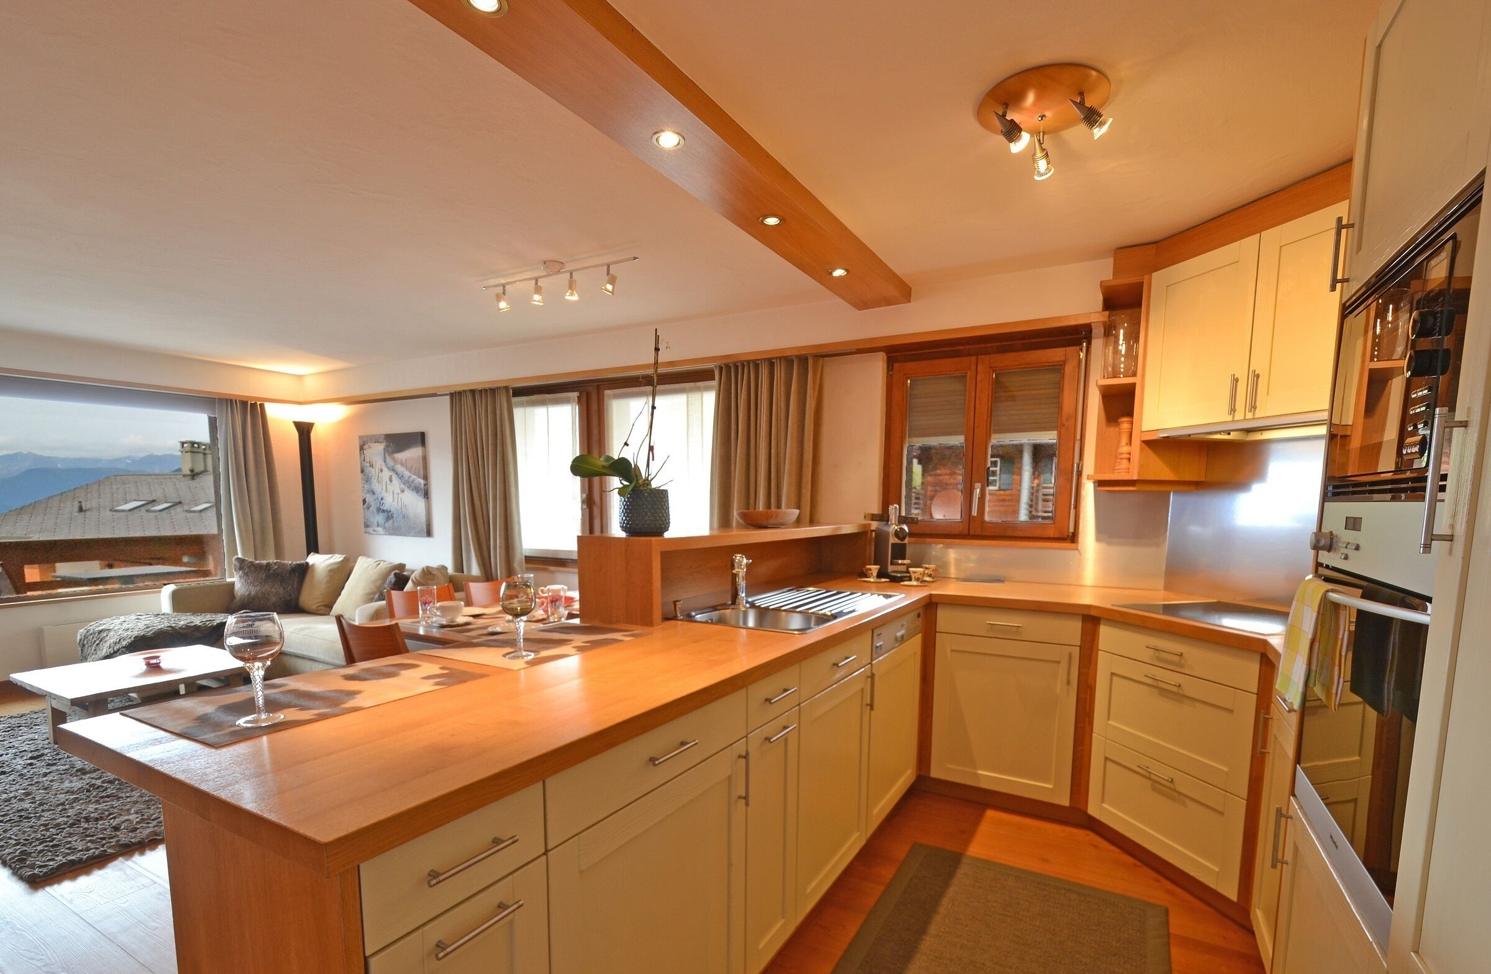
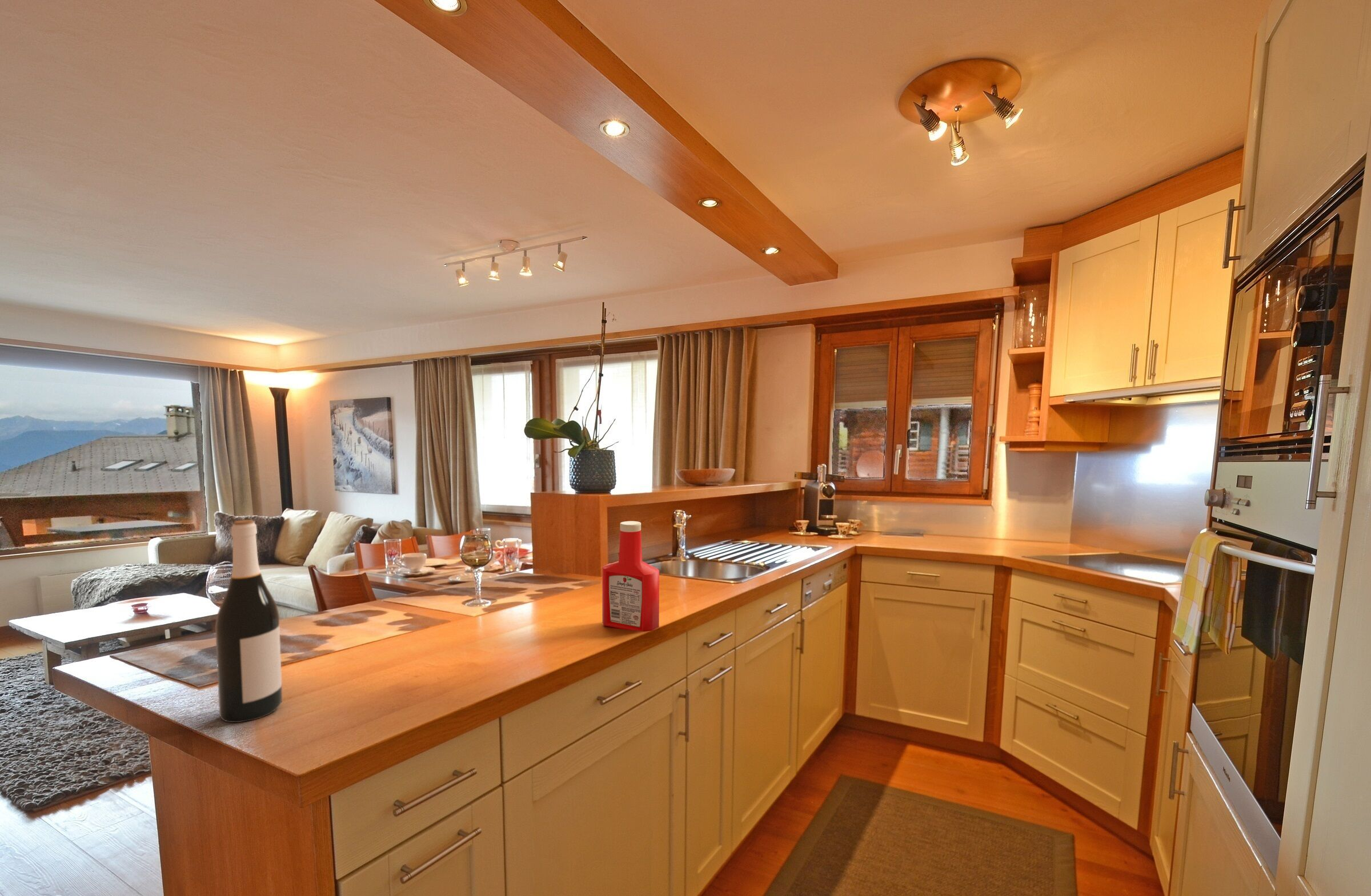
+ wine bottle [215,519,283,723]
+ soap bottle [602,521,660,632]
